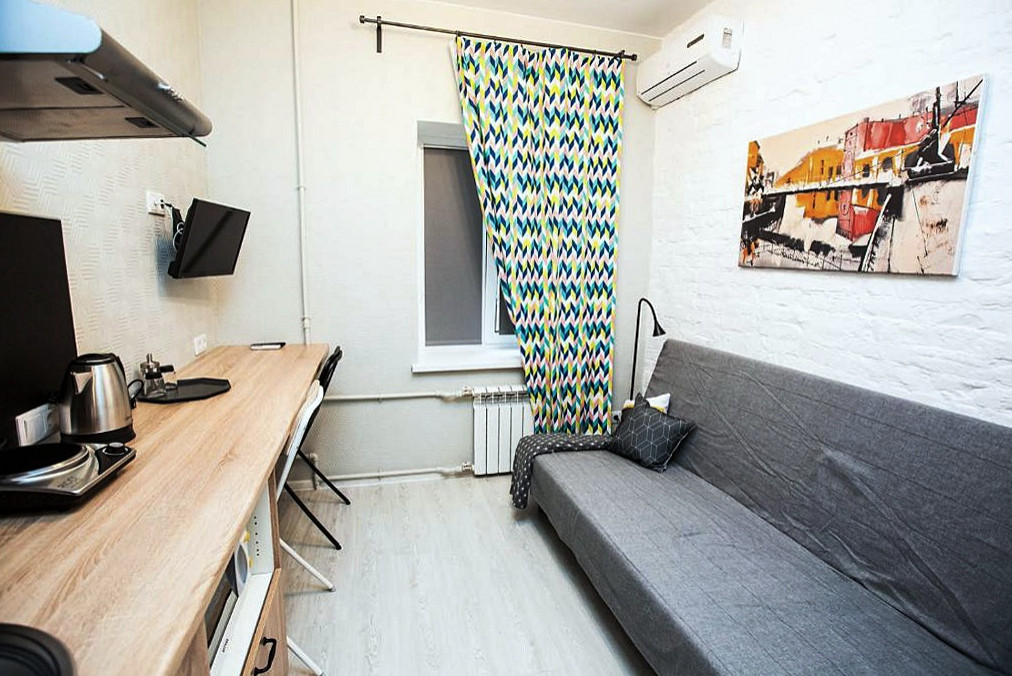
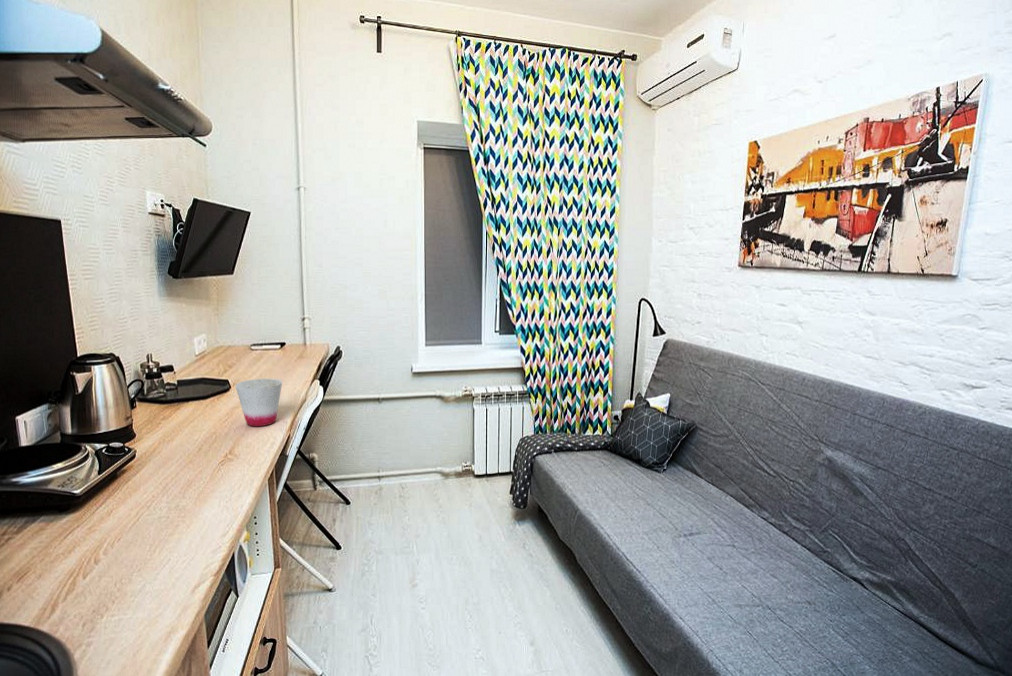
+ cup [234,378,283,427]
